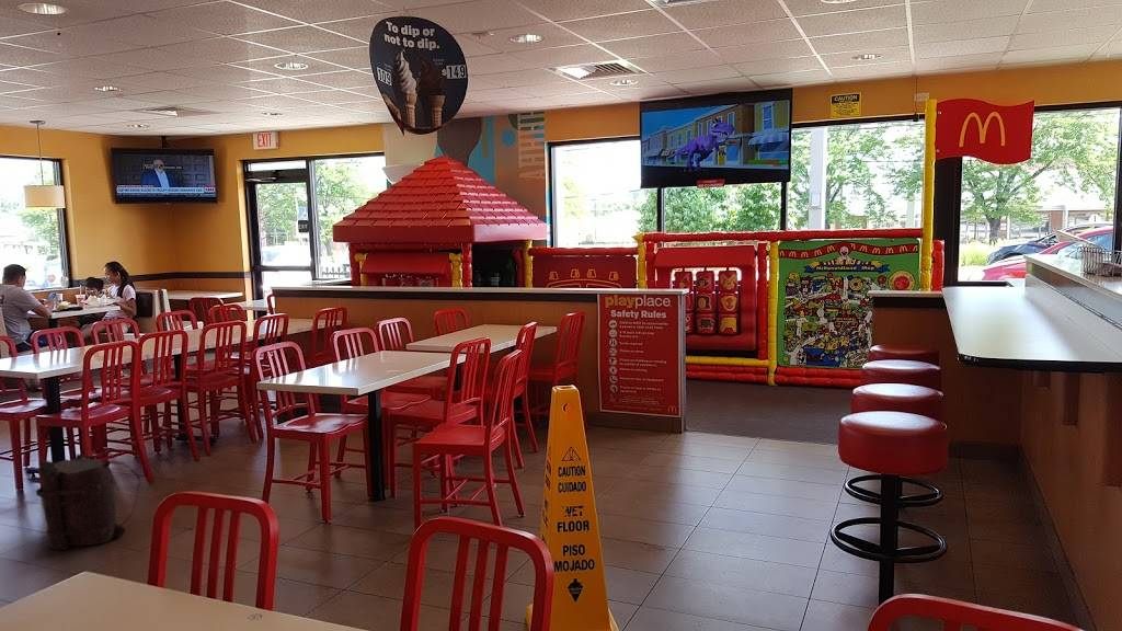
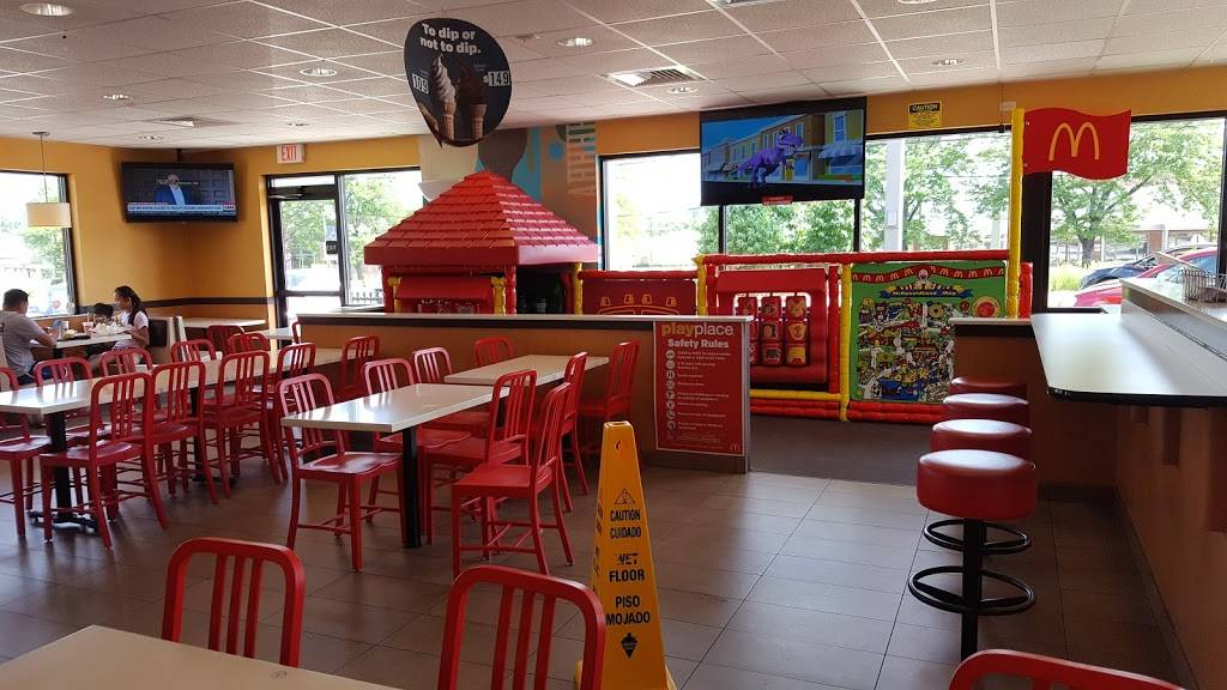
- backpack [35,454,141,551]
